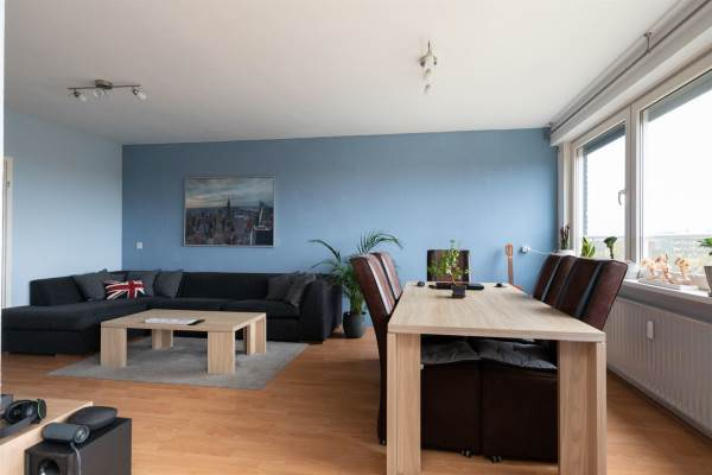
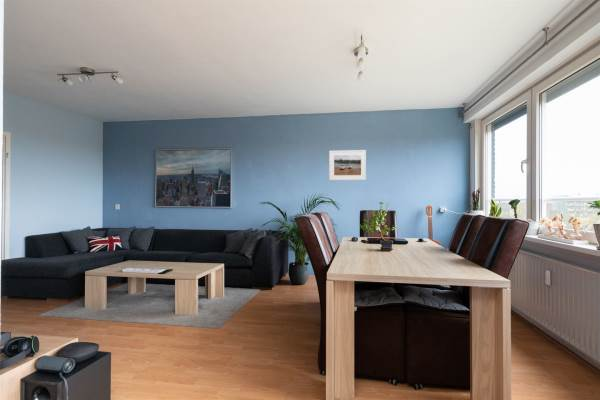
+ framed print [328,149,367,181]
